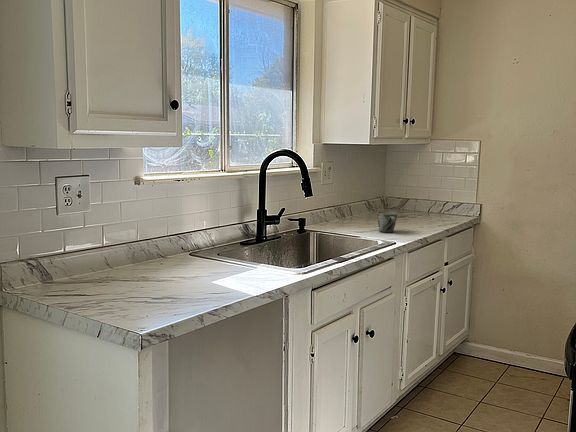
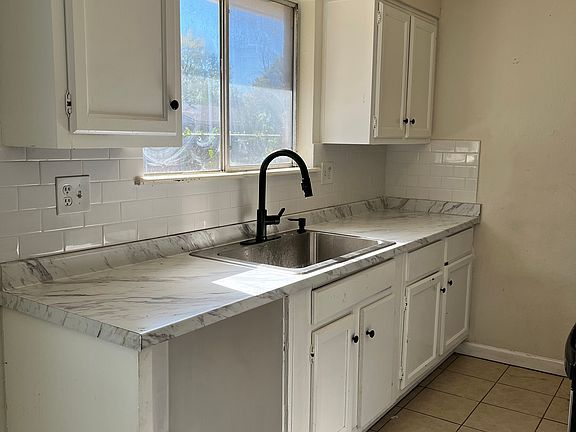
- mug [376,211,399,234]
